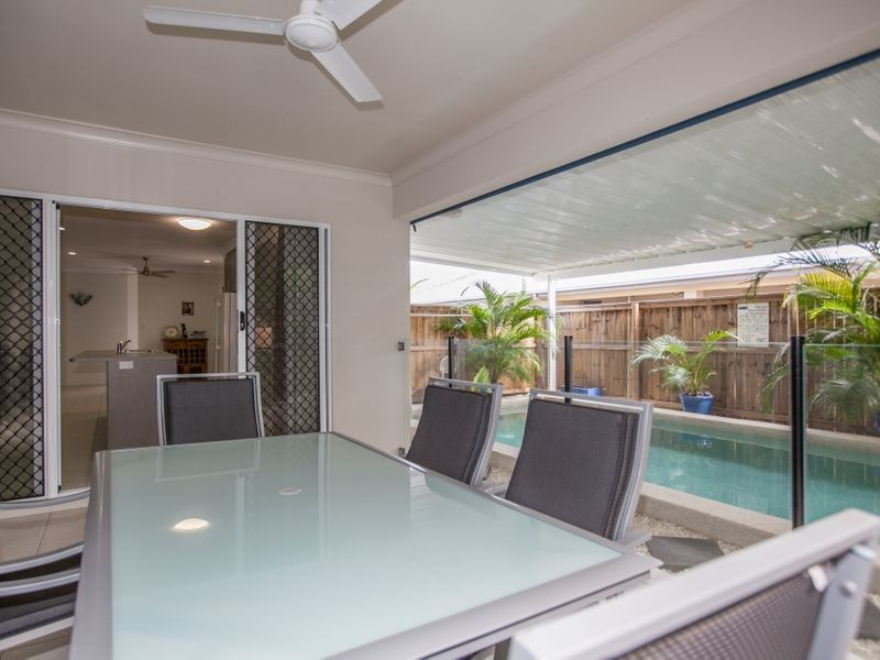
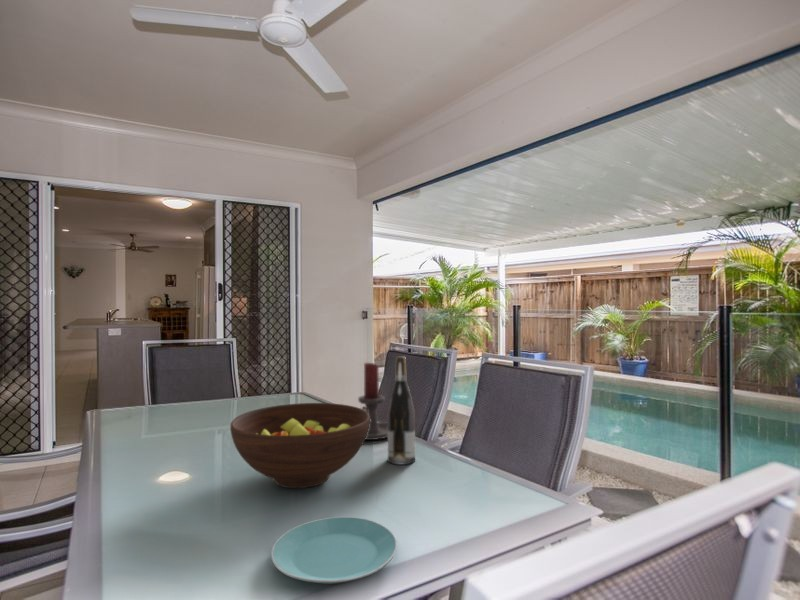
+ fruit bowl [229,402,370,489]
+ candle holder [357,362,388,441]
+ wine bottle [387,356,416,466]
+ plate [270,516,399,585]
